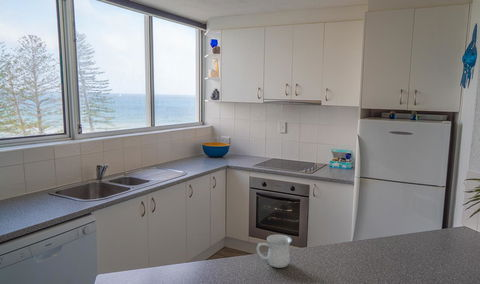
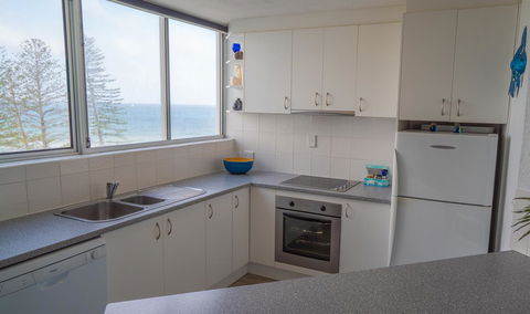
- mug [256,233,293,269]
